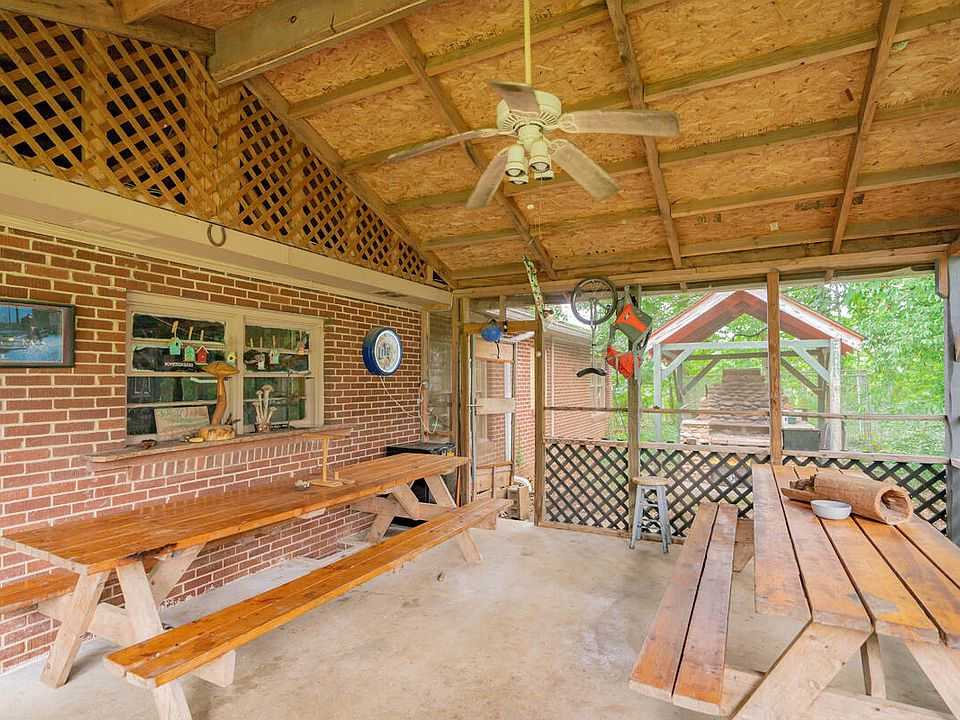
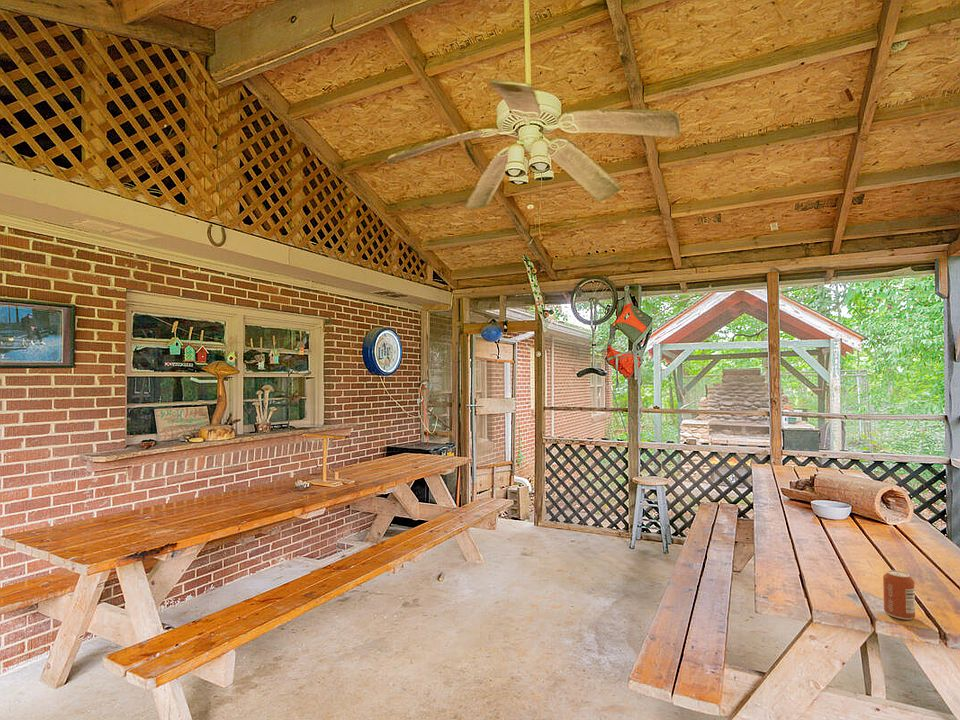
+ can [882,569,916,621]
